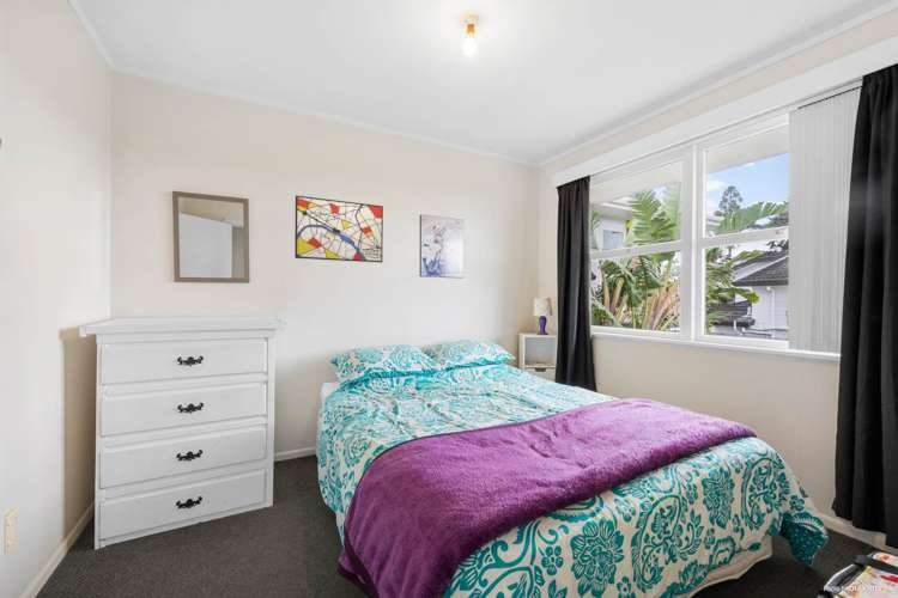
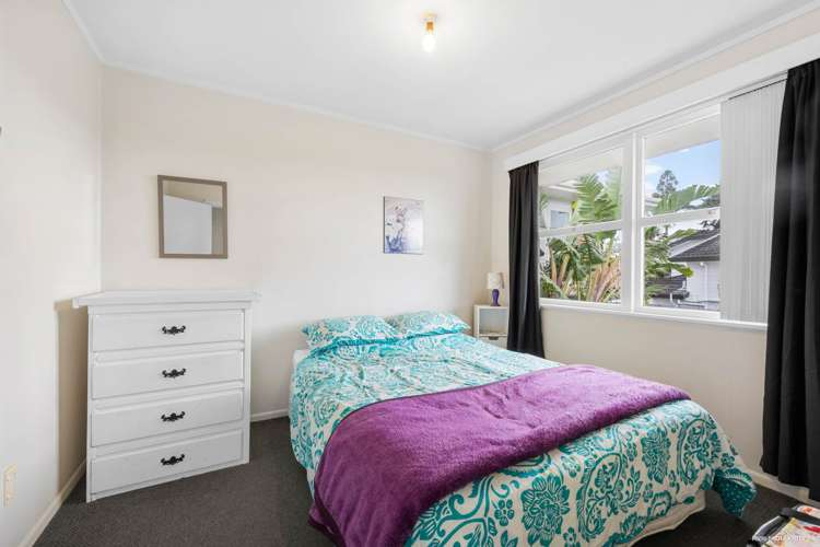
- wall art [293,194,384,264]
